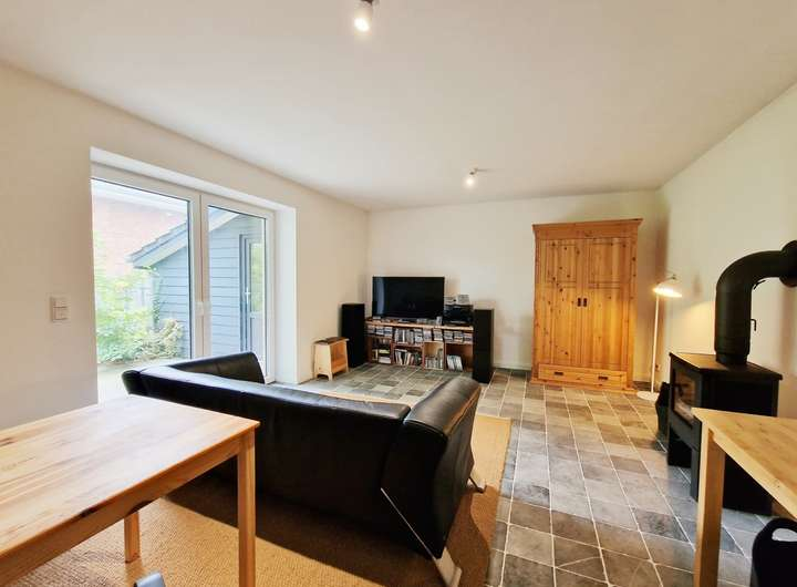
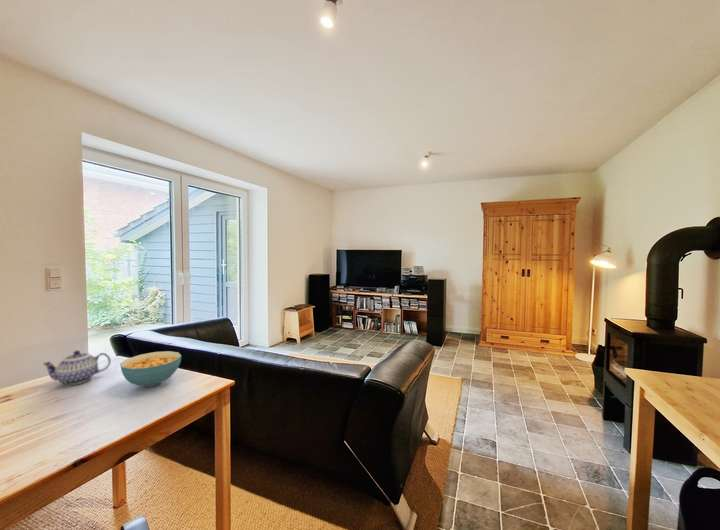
+ cereal bowl [119,350,182,388]
+ teapot [41,349,112,386]
